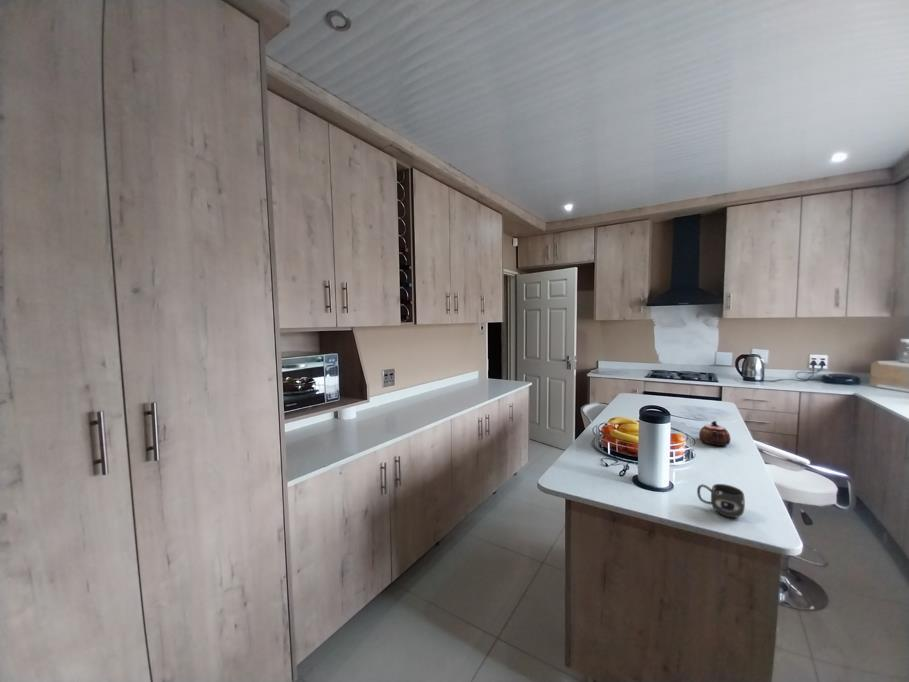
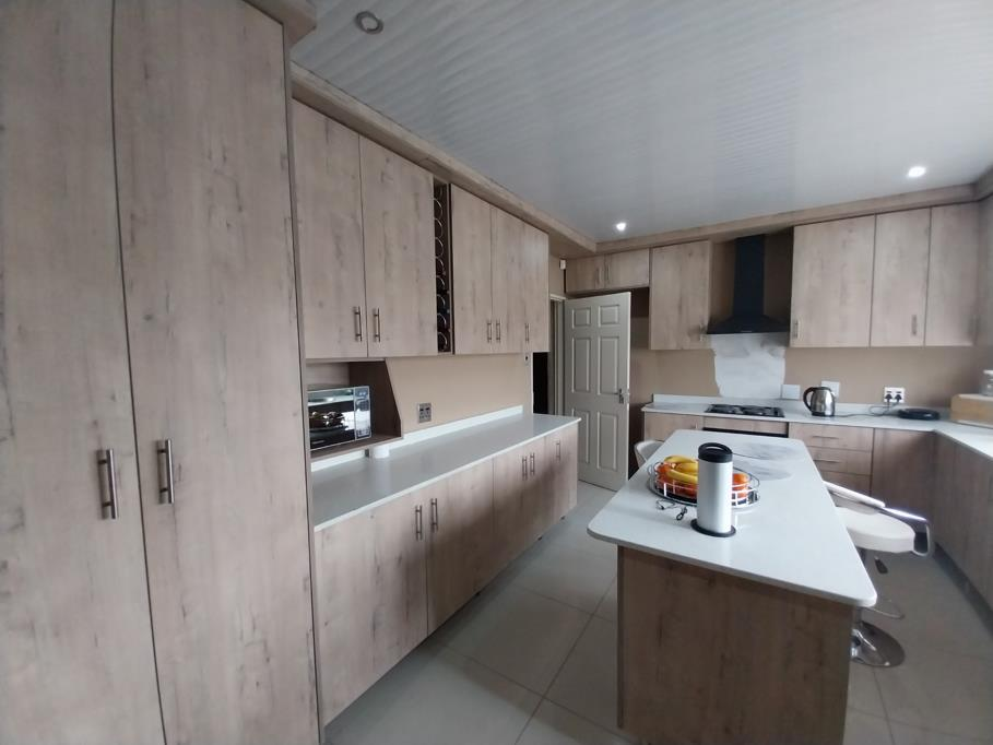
- teapot [698,420,731,447]
- mug [696,483,746,519]
